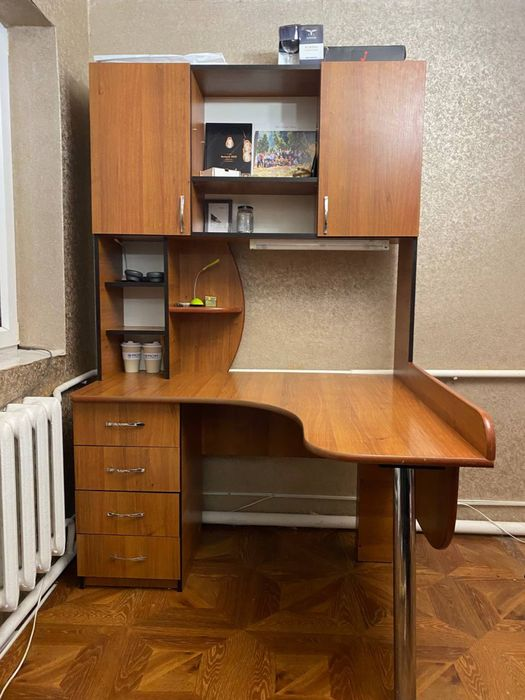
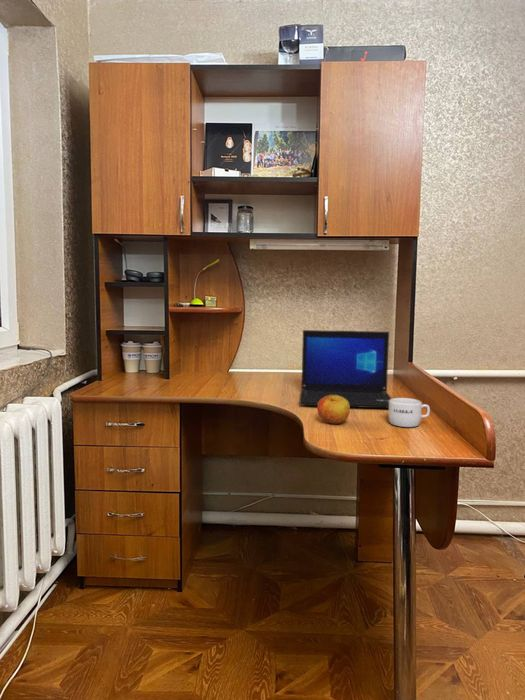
+ mug [387,397,431,428]
+ laptop [299,329,392,409]
+ apple [316,395,351,425]
